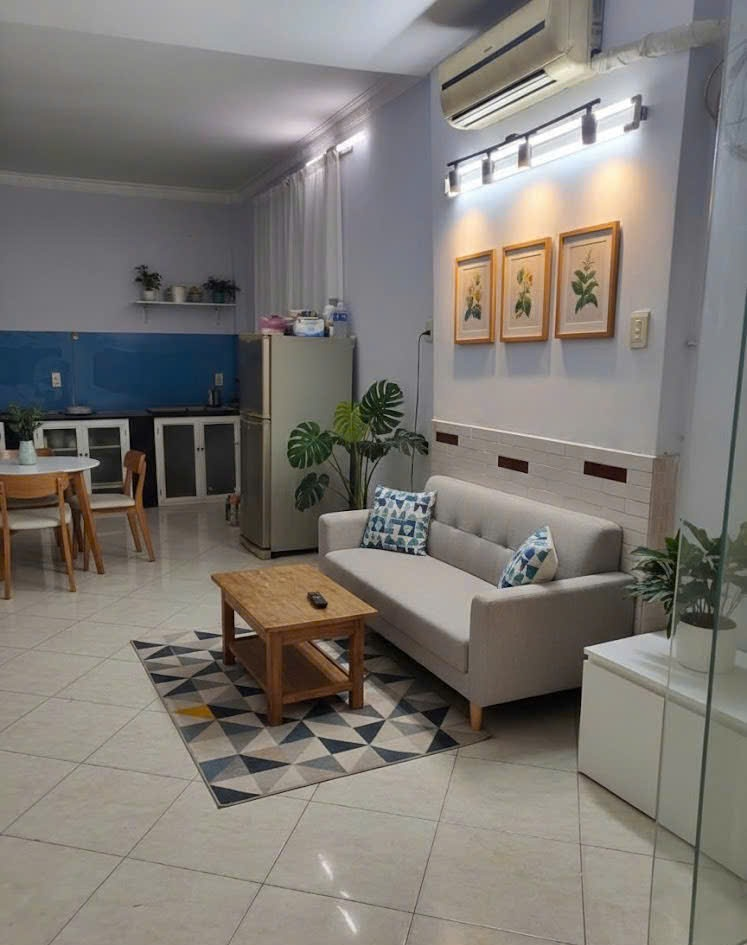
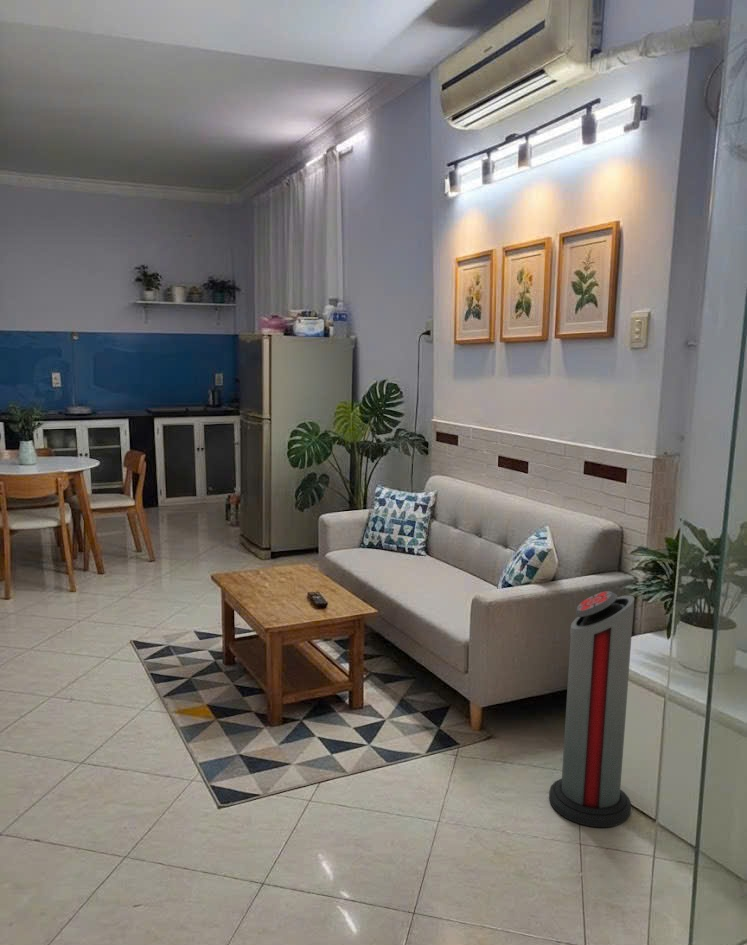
+ air purifier [548,590,635,829]
